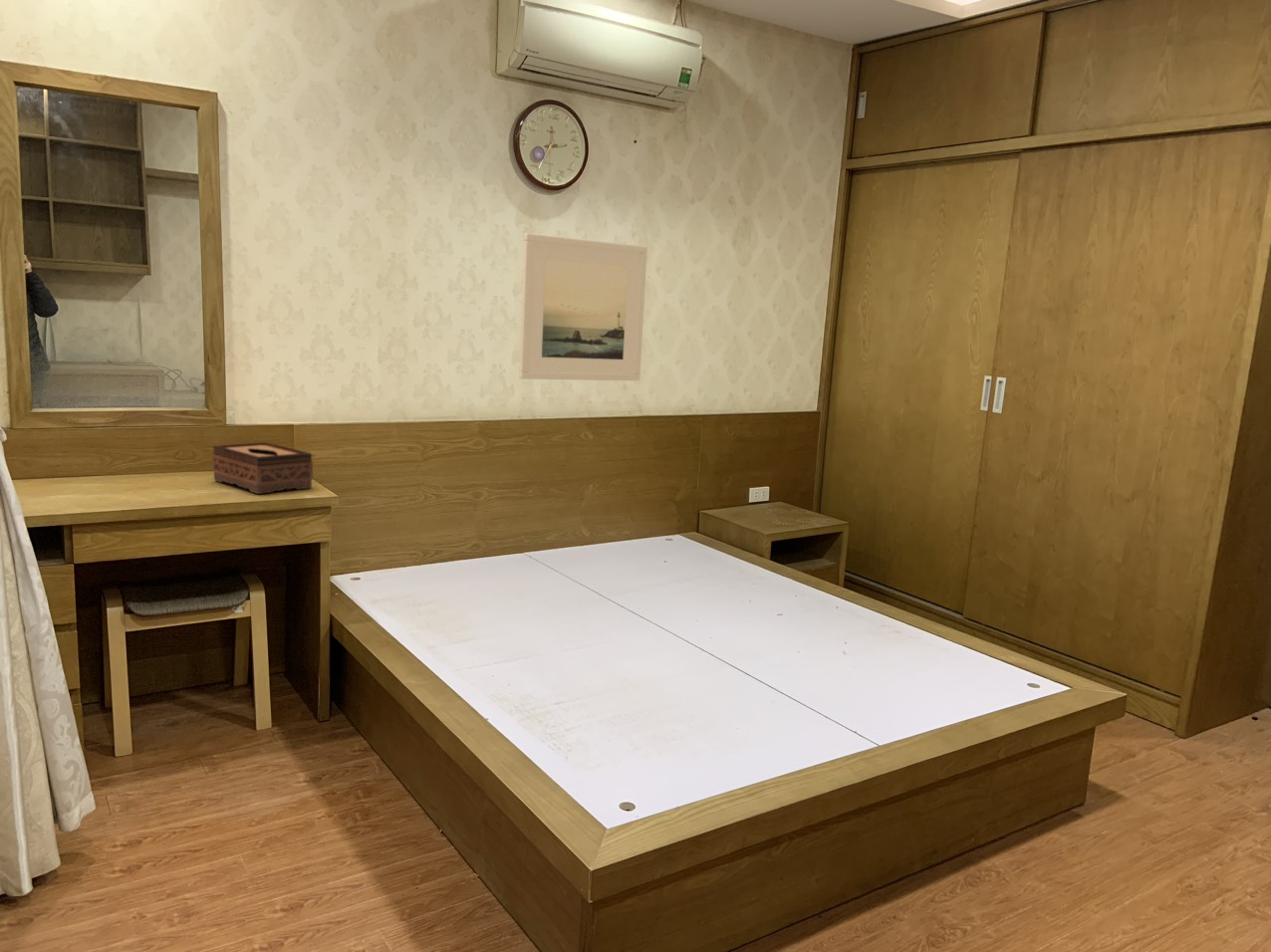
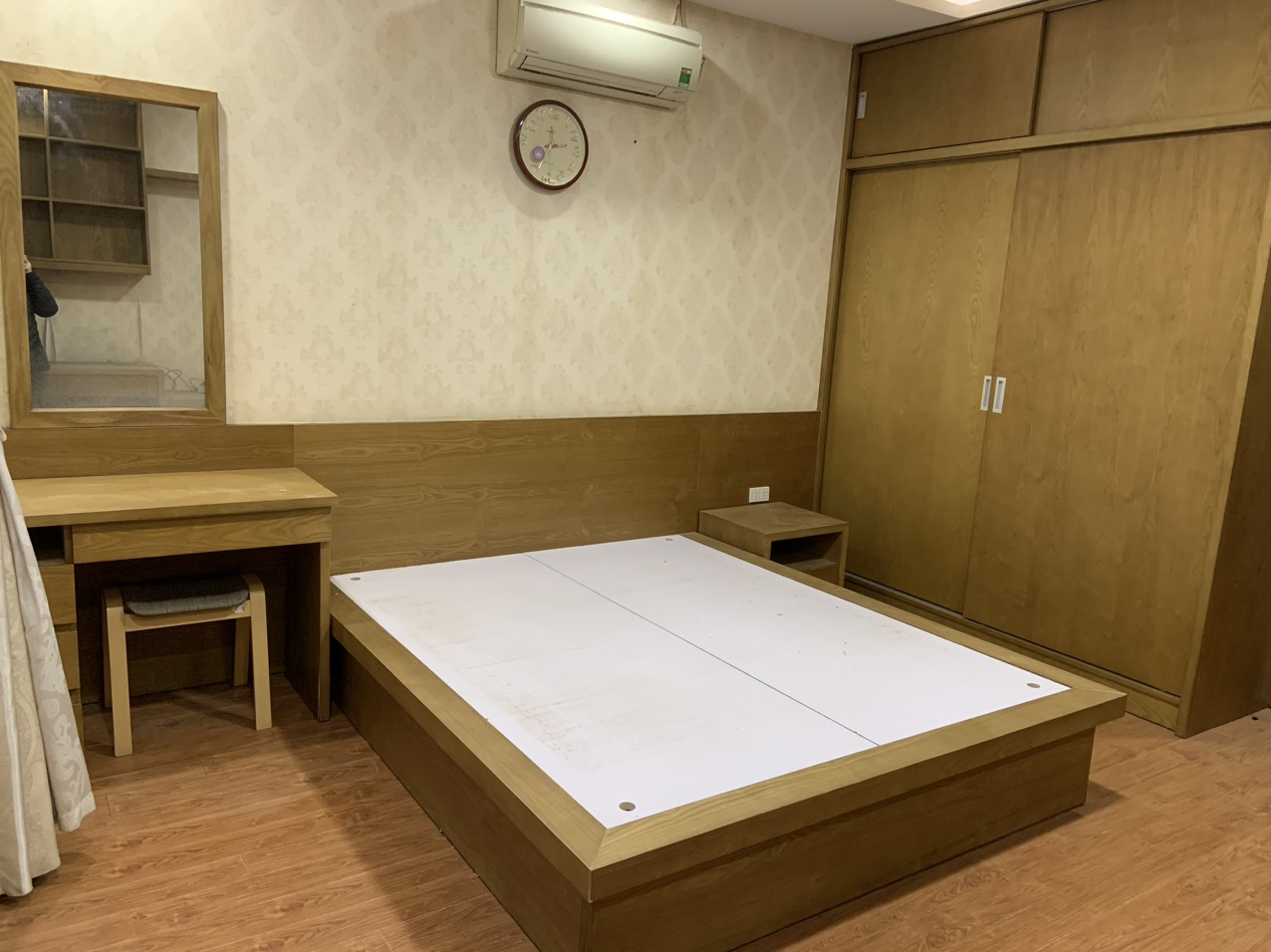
- tissue box [211,441,314,495]
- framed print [518,232,648,381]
